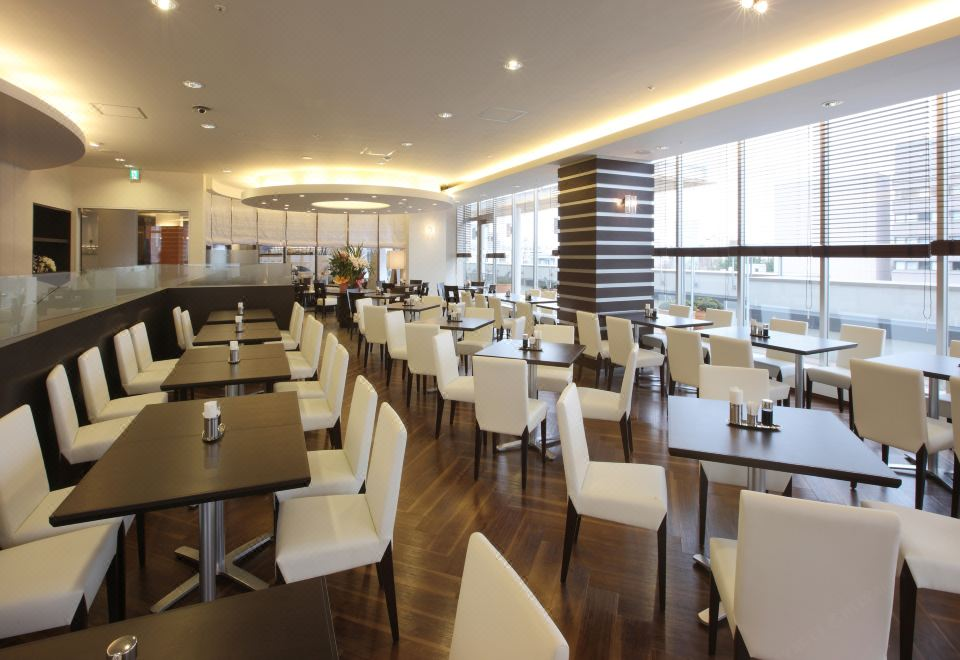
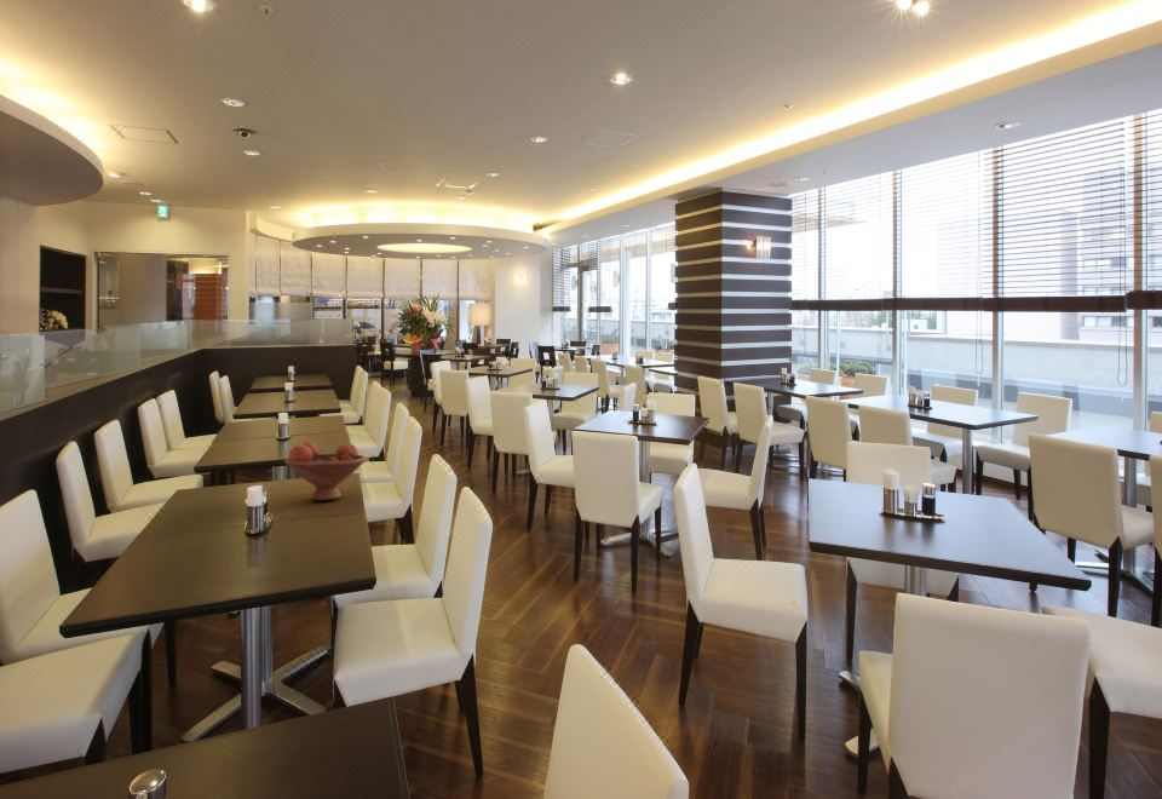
+ fruit bowl [283,441,368,501]
